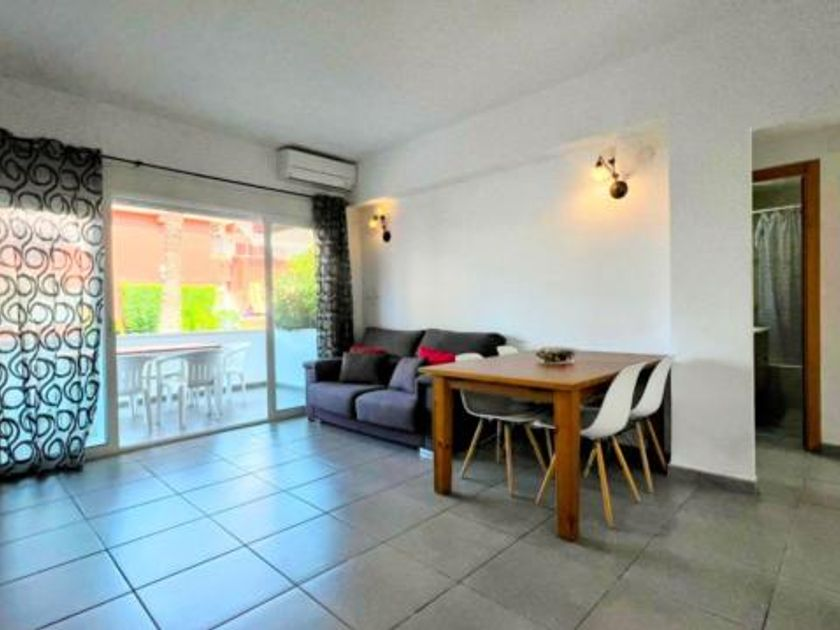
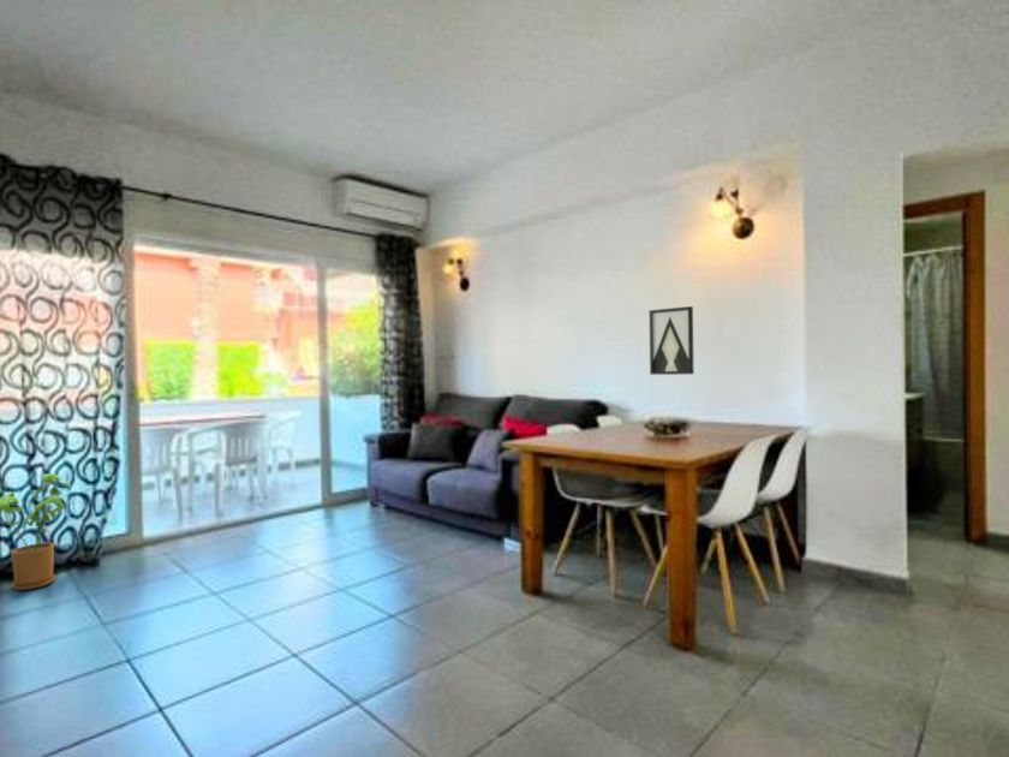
+ house plant [0,472,72,591]
+ wall art [647,305,695,376]
